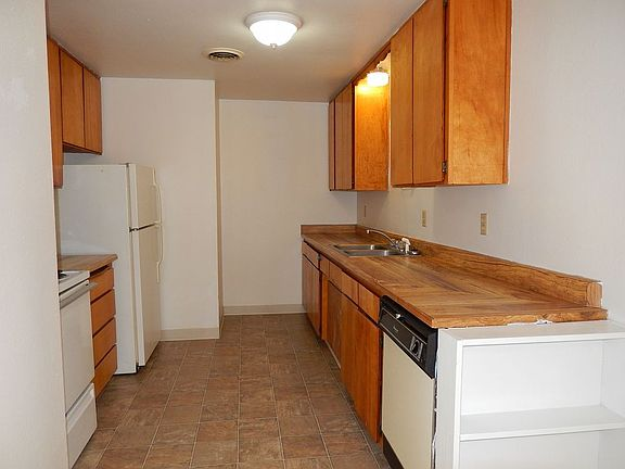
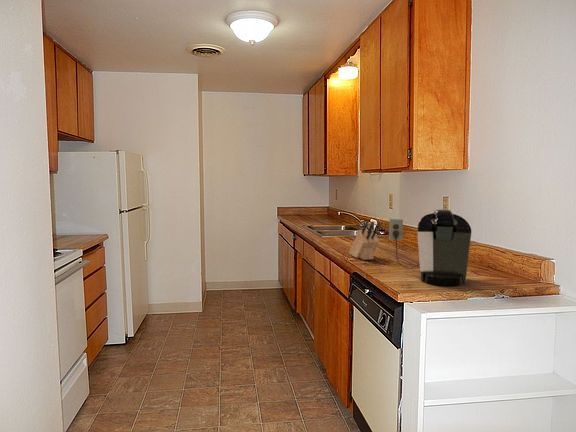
+ knife block [348,220,381,261]
+ coffee maker [388,209,472,286]
